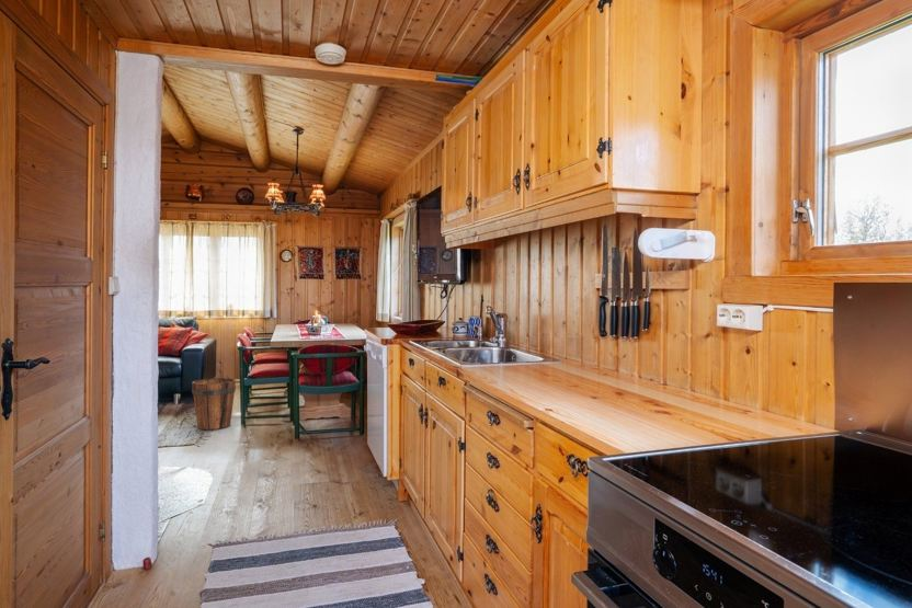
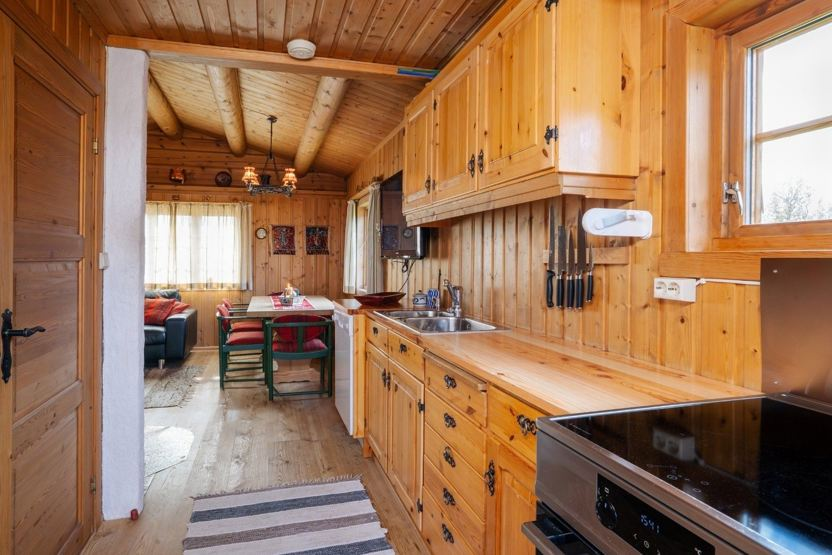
- bucket [191,377,237,431]
